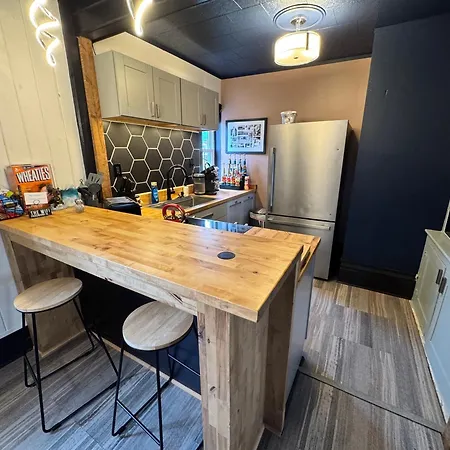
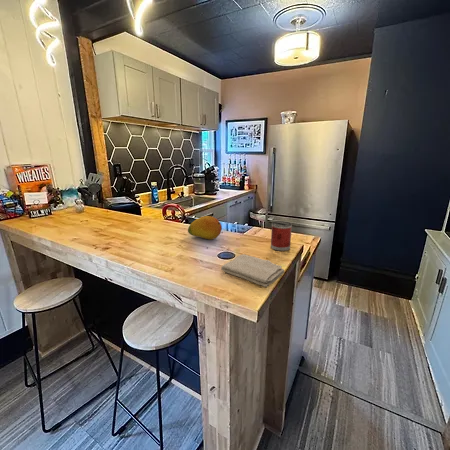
+ fruit [187,215,223,241]
+ washcloth [220,253,285,288]
+ mug [270,220,293,252]
